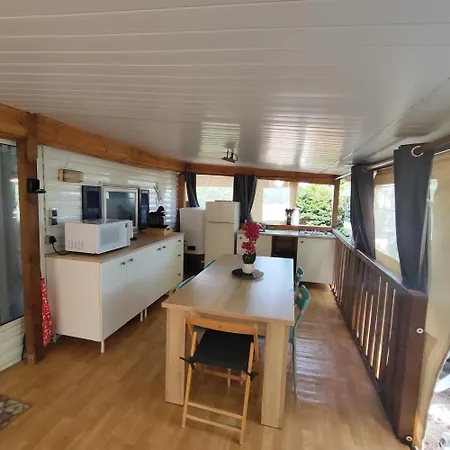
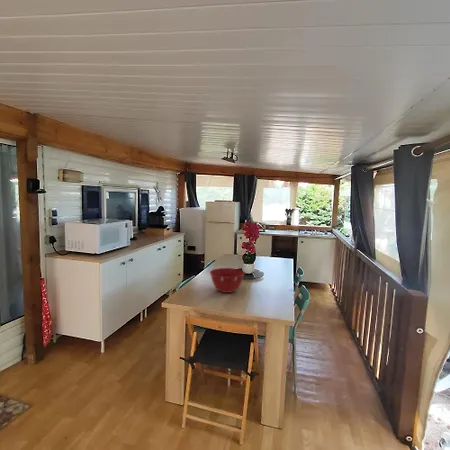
+ mixing bowl [209,267,246,294]
